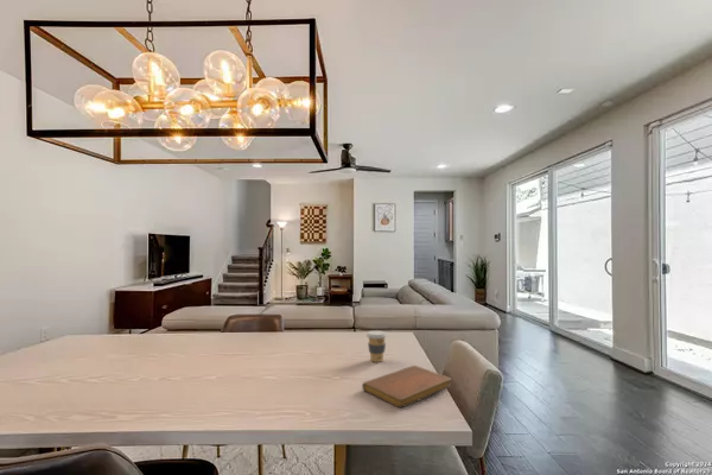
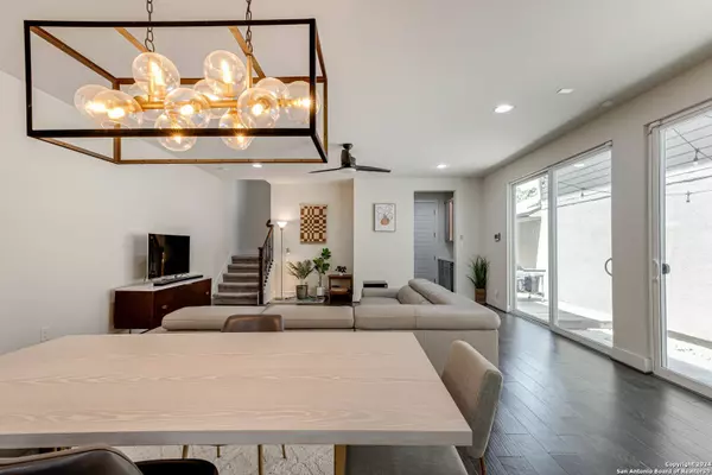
- notebook [361,365,453,410]
- coffee cup [365,329,388,363]
